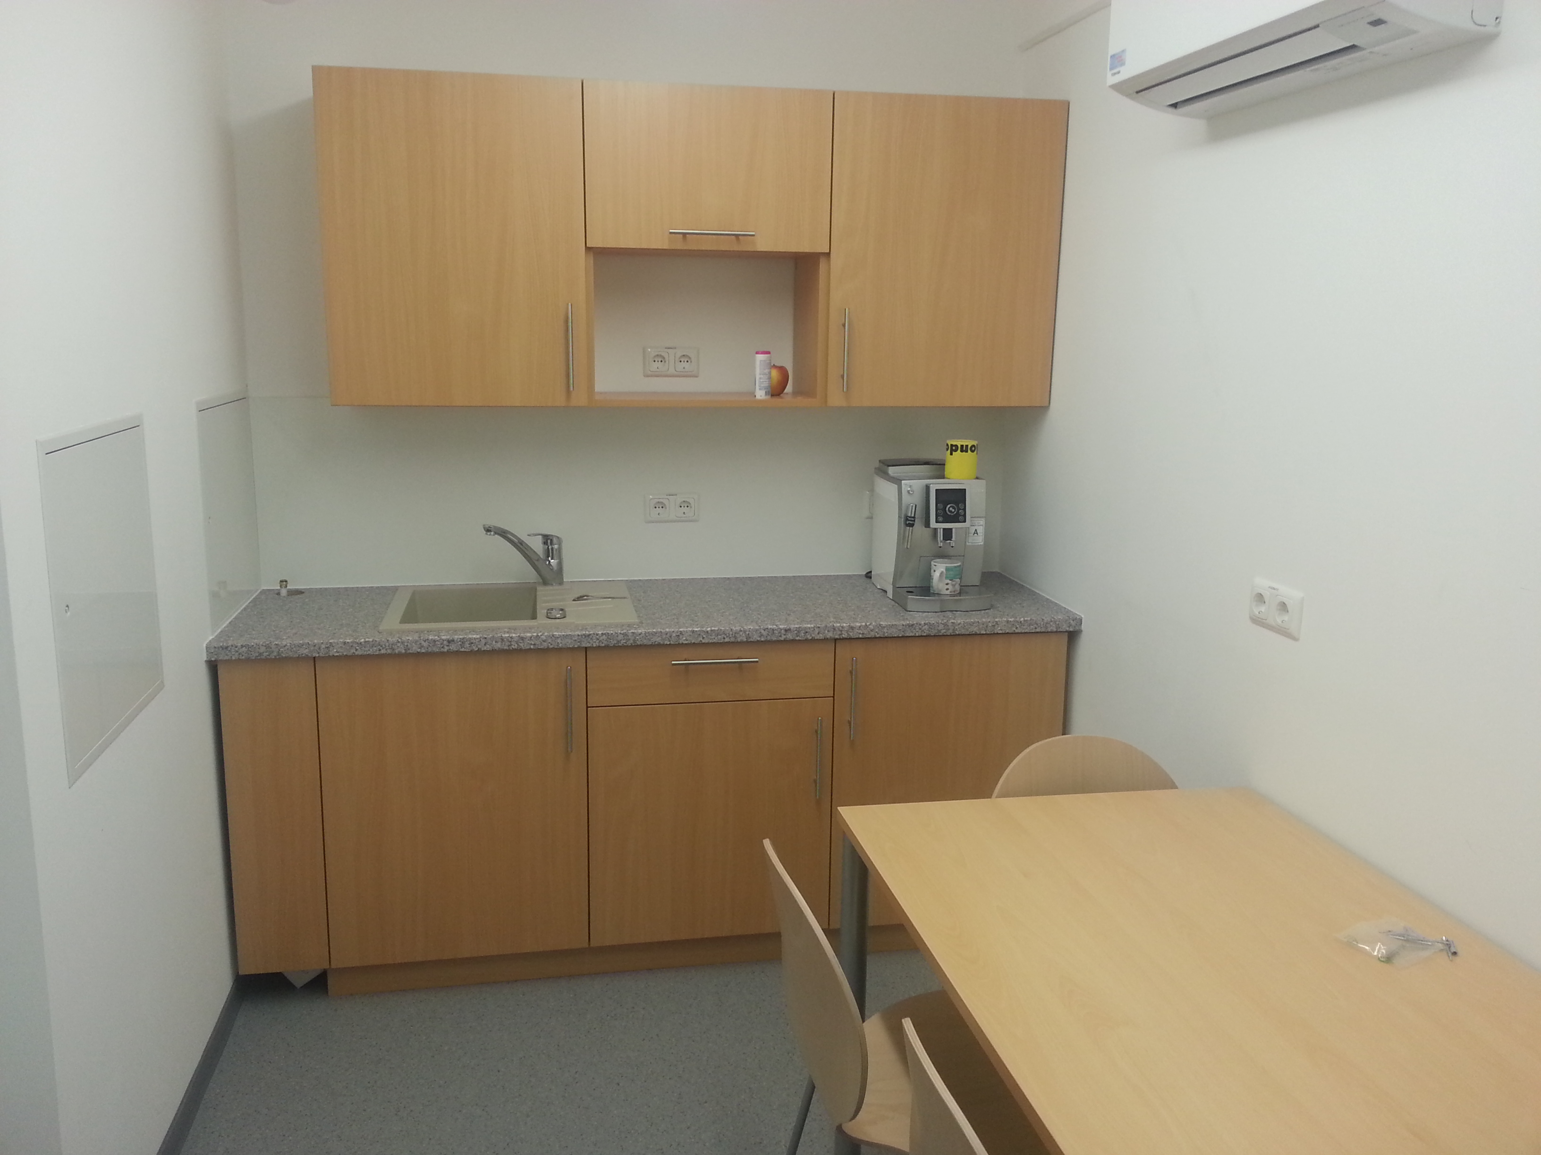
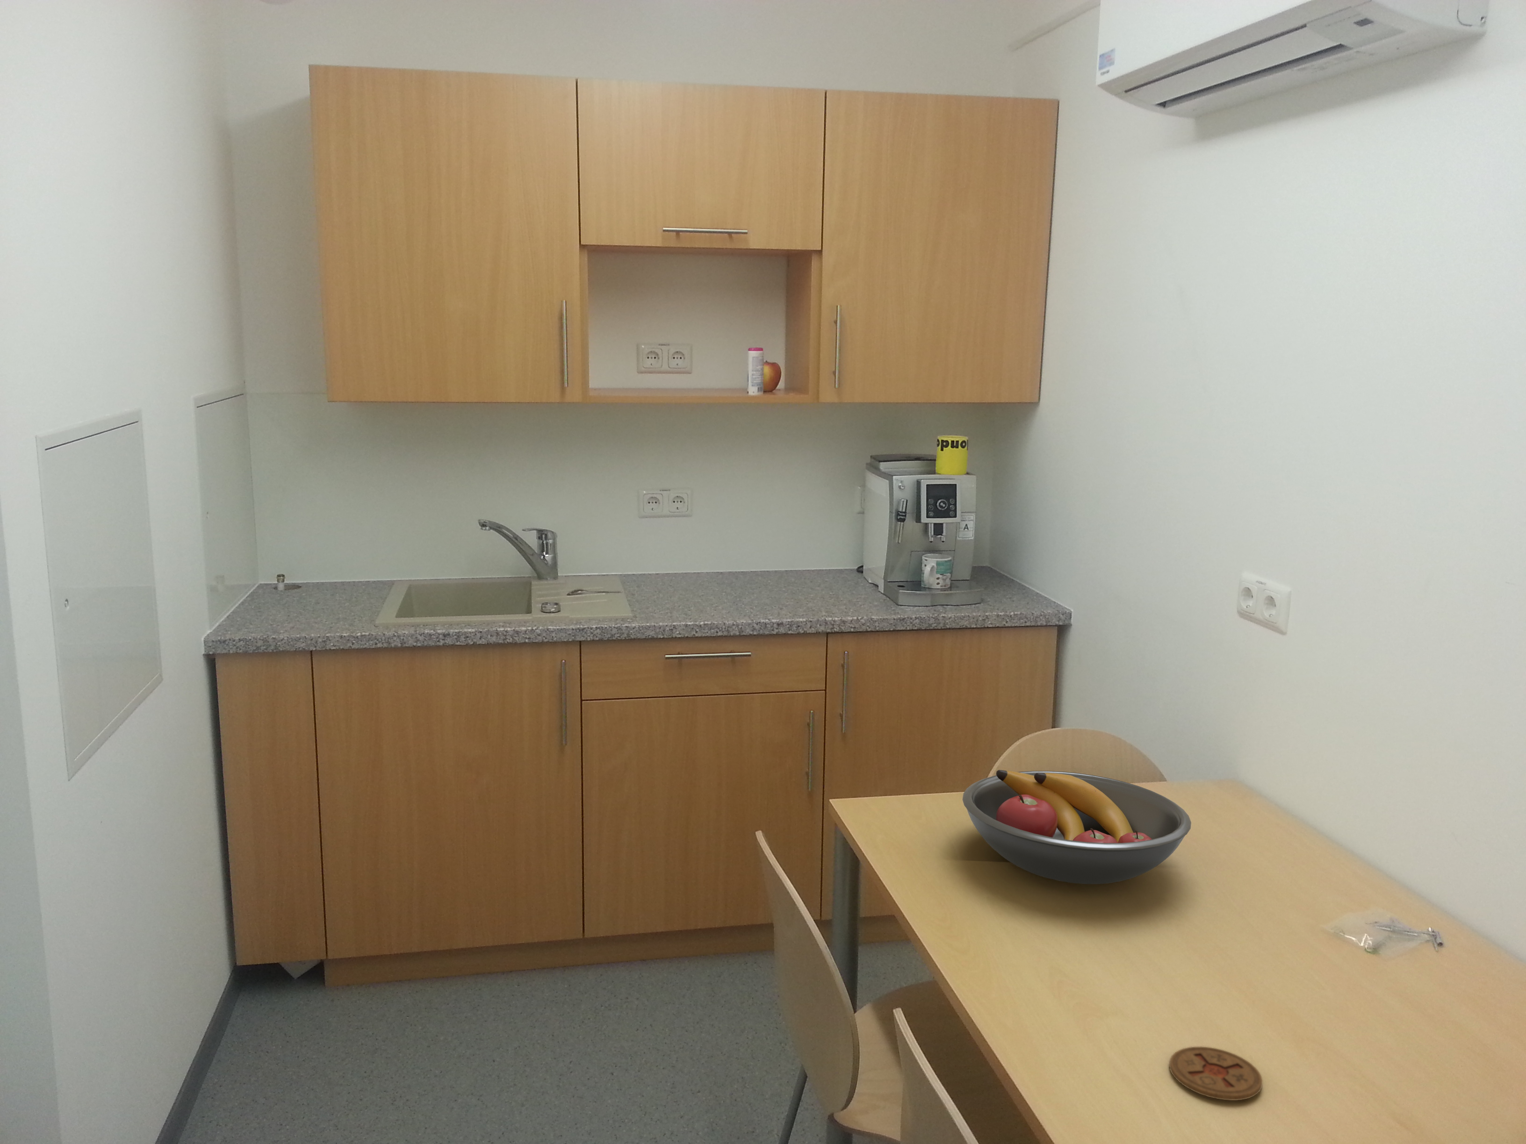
+ fruit bowl [962,769,1192,884]
+ coaster [1169,1047,1263,1101]
